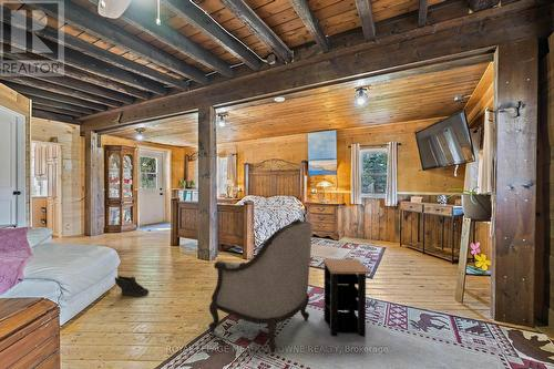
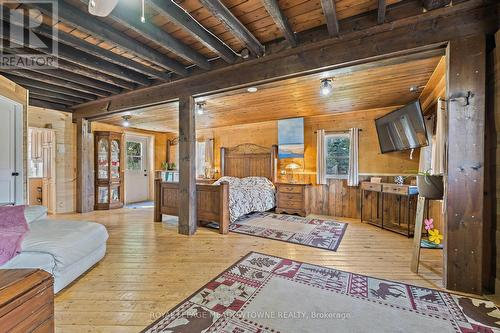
- side table [322,258,372,338]
- armchair [208,217,314,353]
- sneaker [114,275,150,297]
